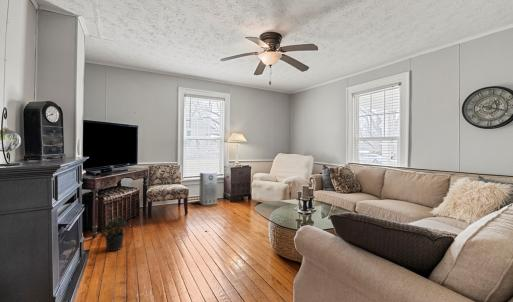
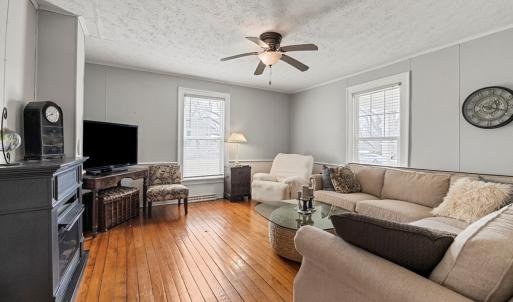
- potted plant [99,215,133,252]
- air purifier [198,170,218,206]
